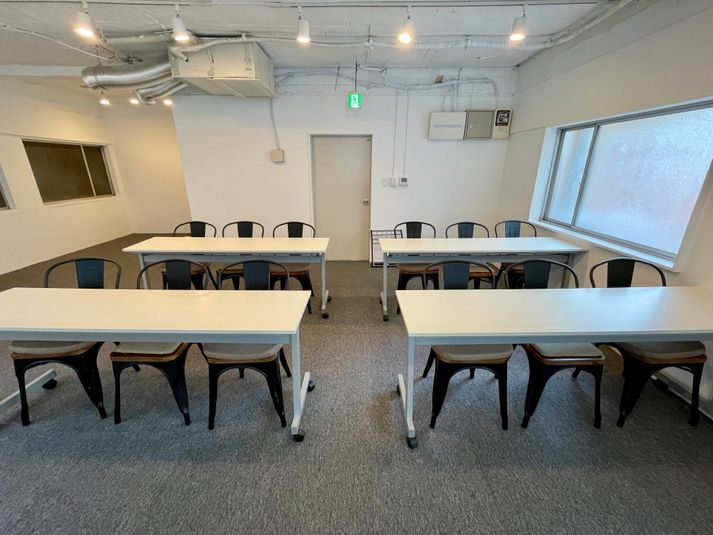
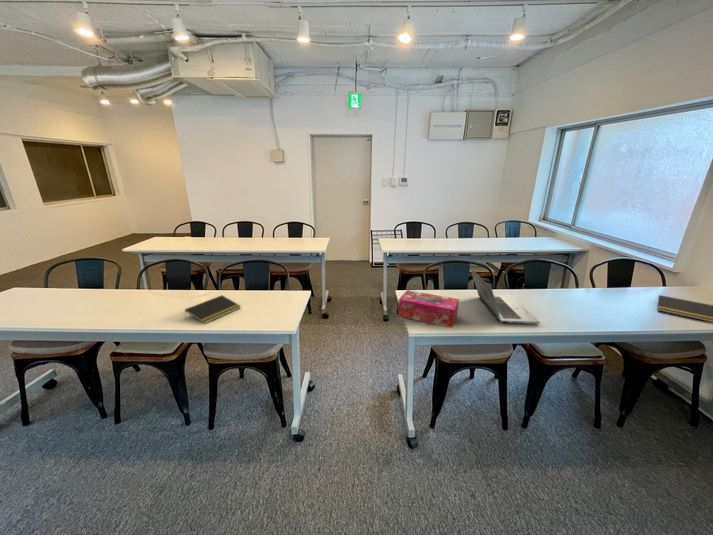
+ laptop [469,267,541,325]
+ notepad [184,294,242,325]
+ tissue box [397,289,460,329]
+ notepad [655,294,713,323]
